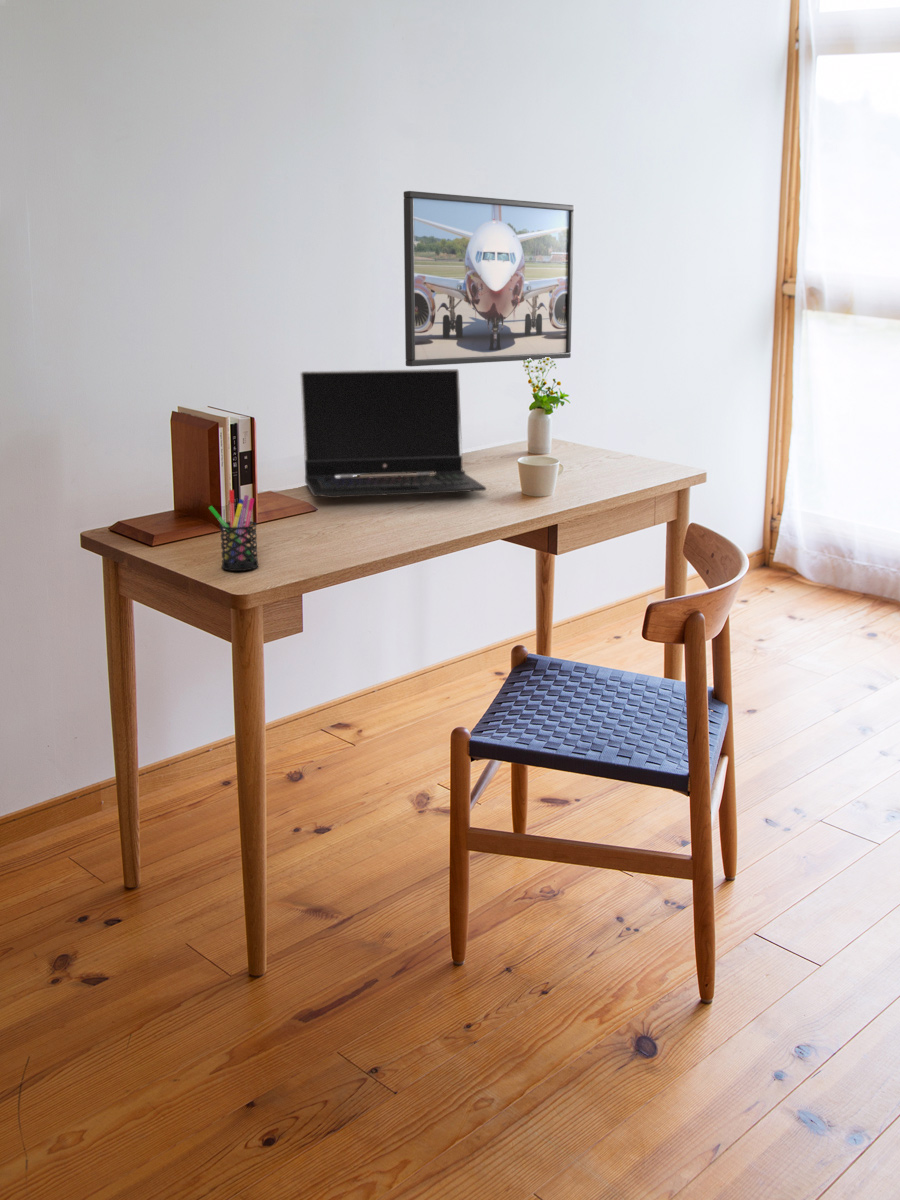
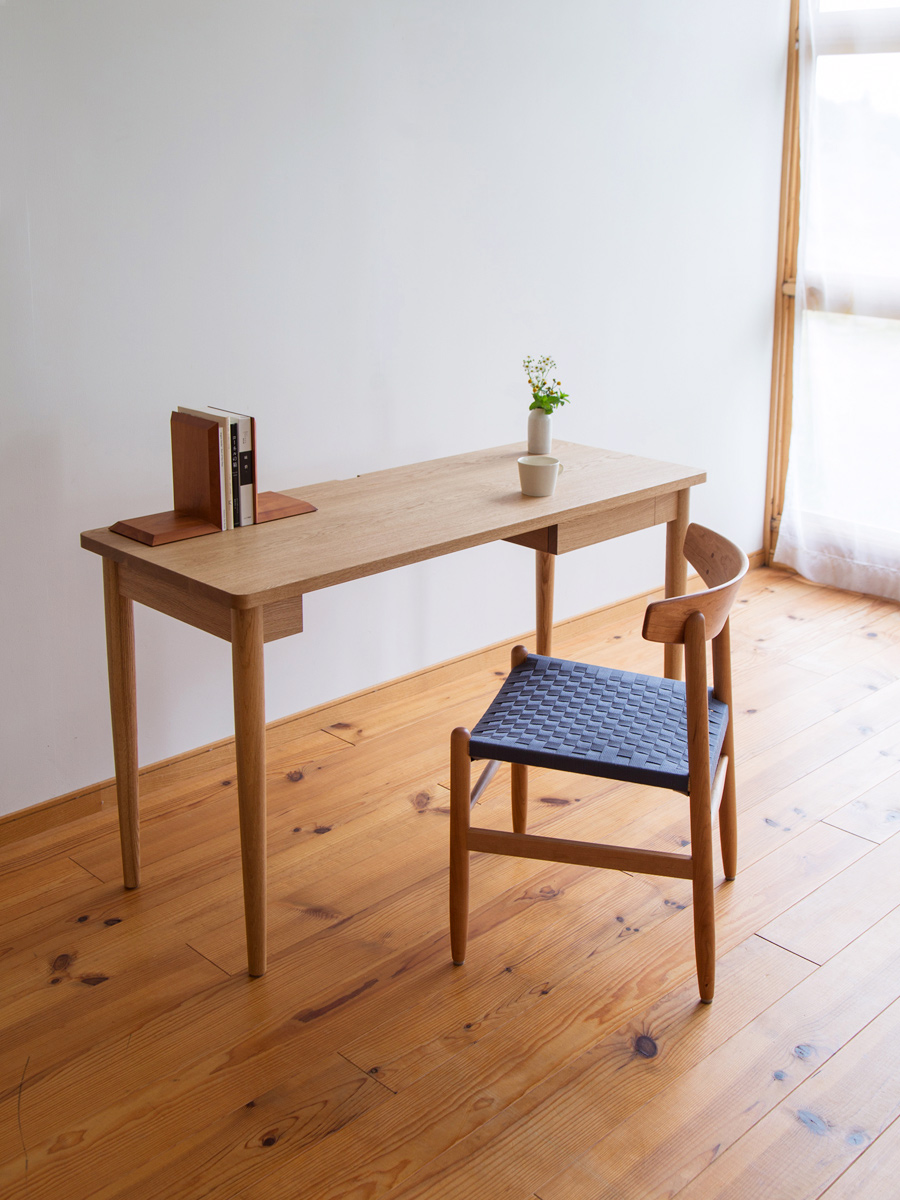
- pen holder [208,489,260,572]
- laptop computer [299,368,487,499]
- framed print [403,190,575,367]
